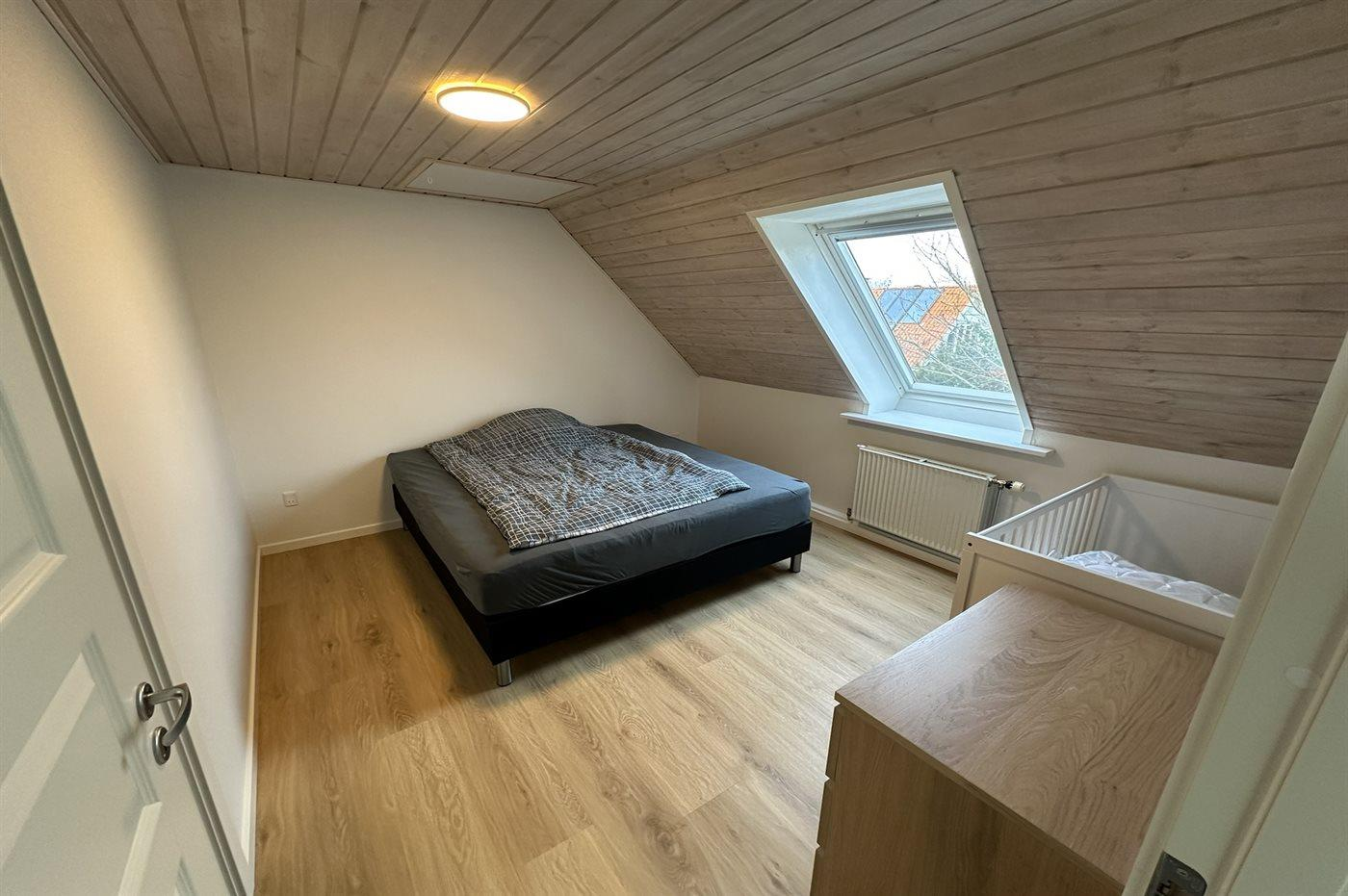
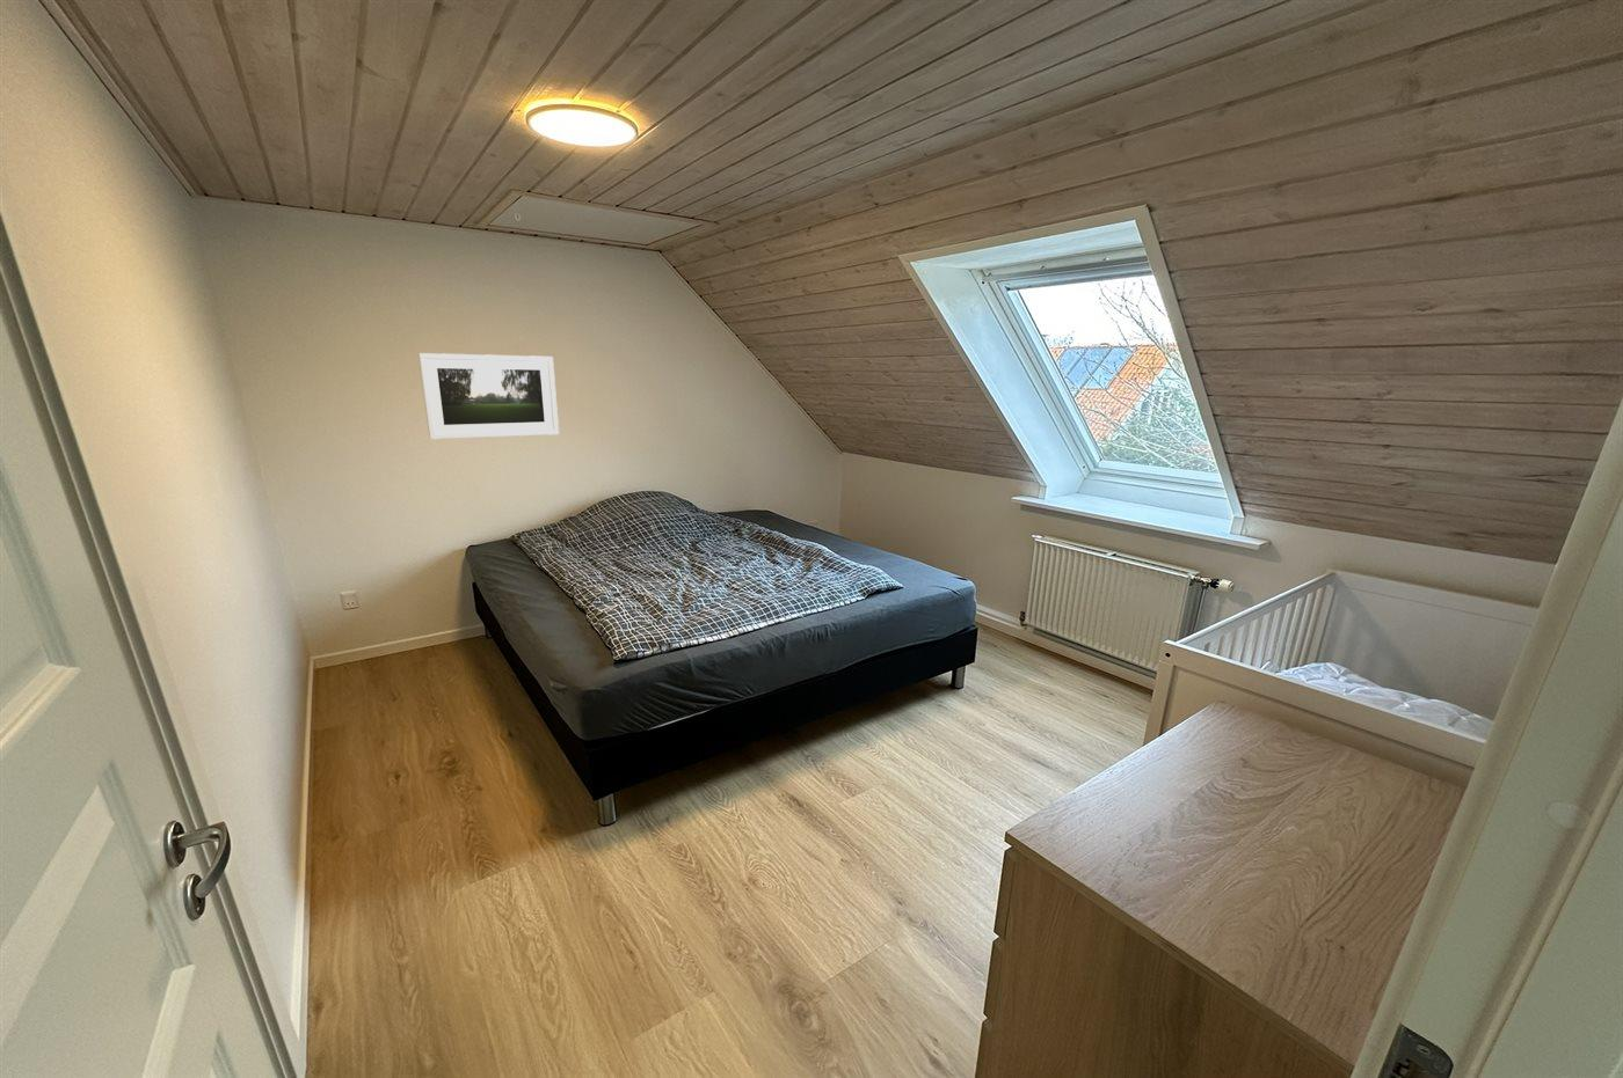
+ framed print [418,353,560,442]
